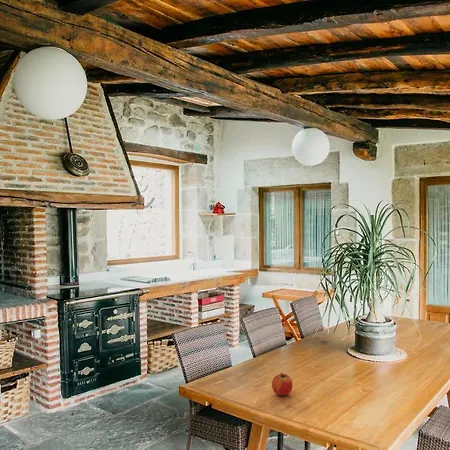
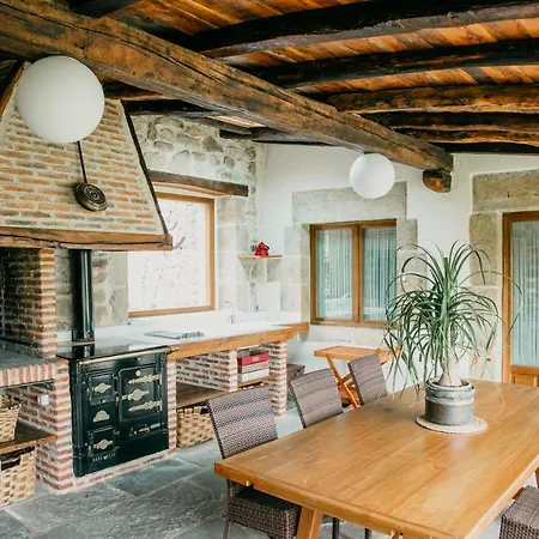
- apple [271,371,293,397]
